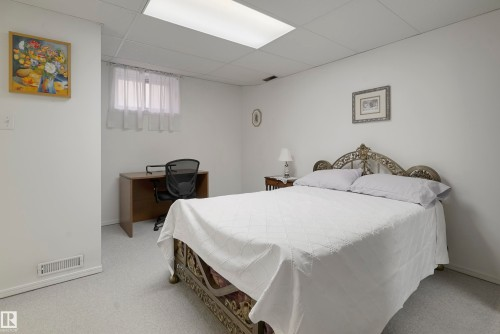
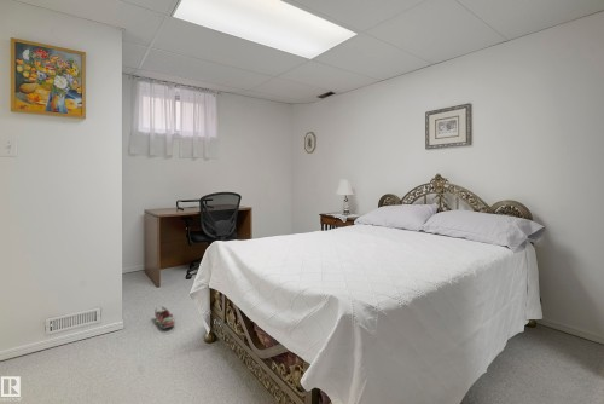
+ shoe [153,306,176,329]
